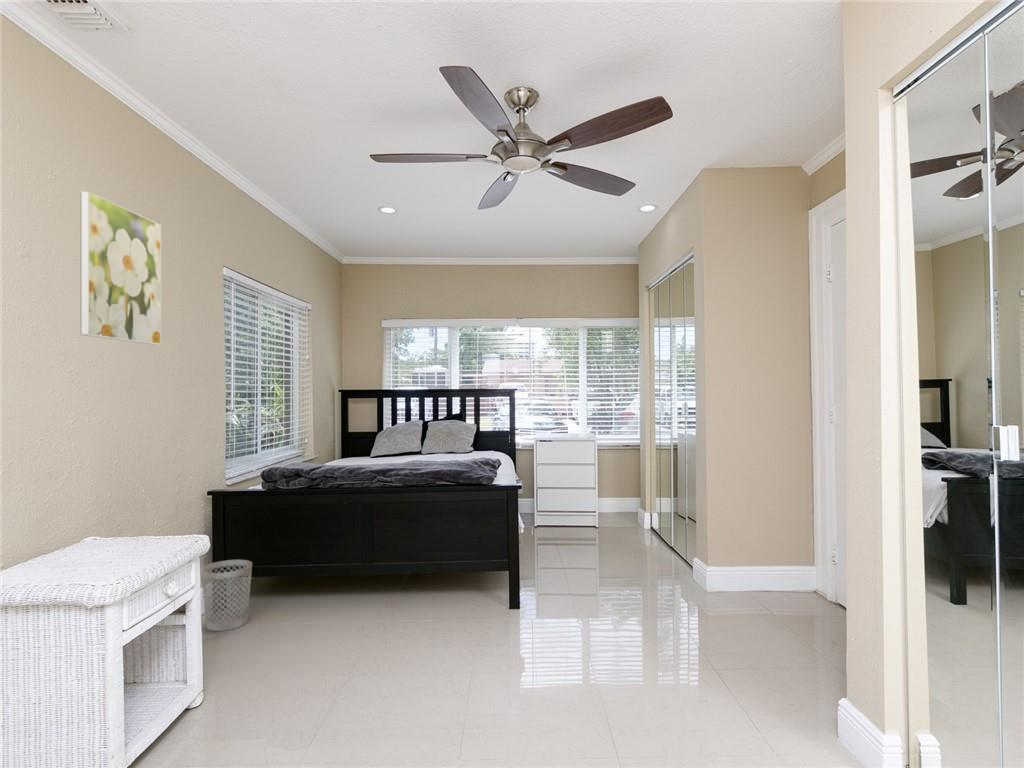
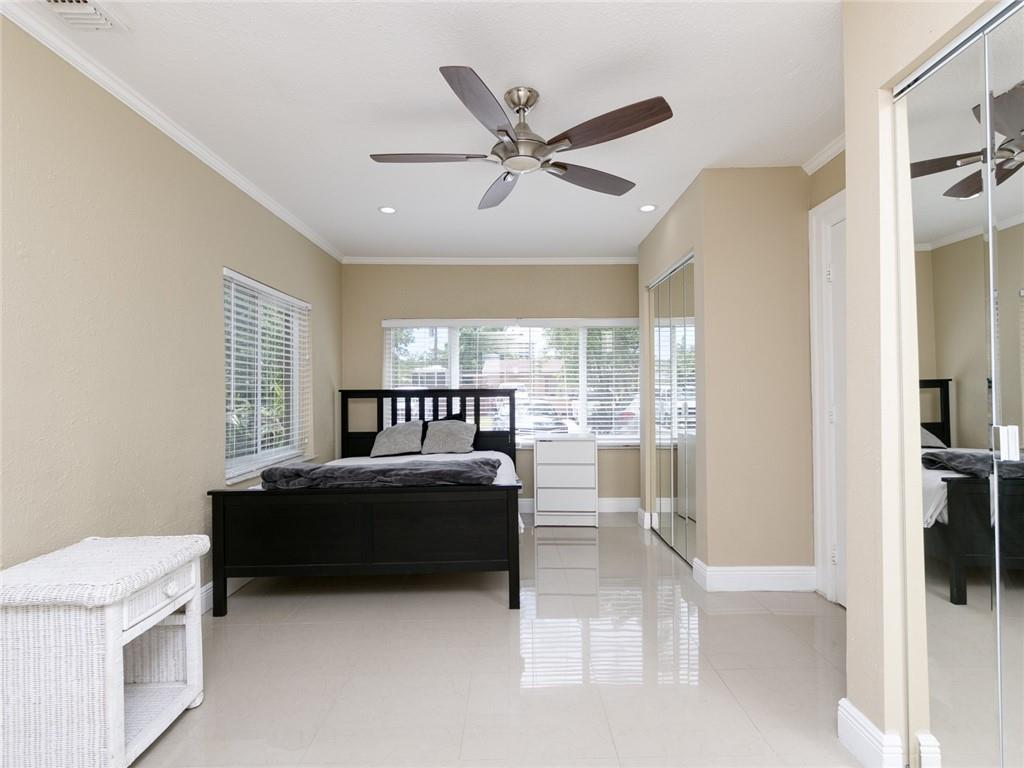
- wastebasket [200,559,253,632]
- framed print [80,190,162,346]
